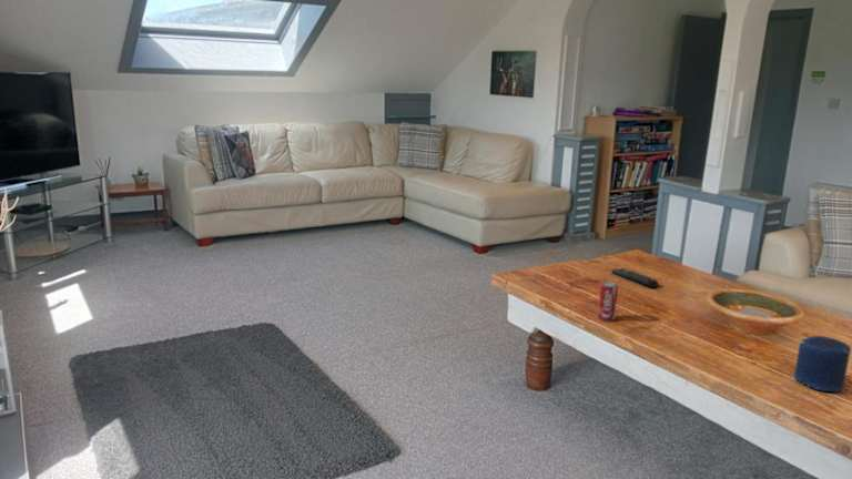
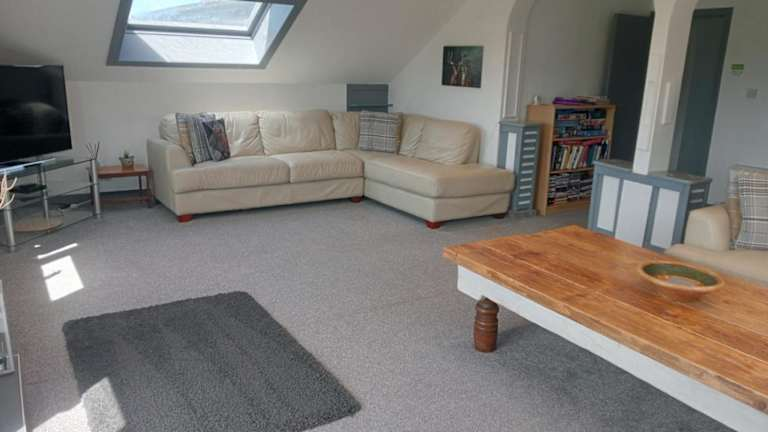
- remote control [610,267,659,288]
- candle [793,335,852,393]
- beverage can [597,282,619,322]
